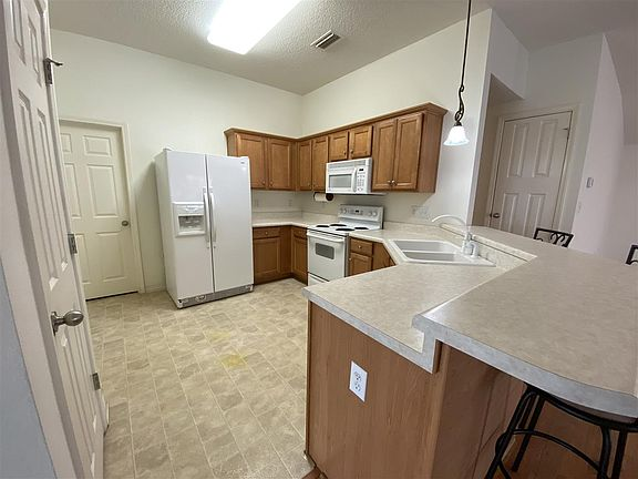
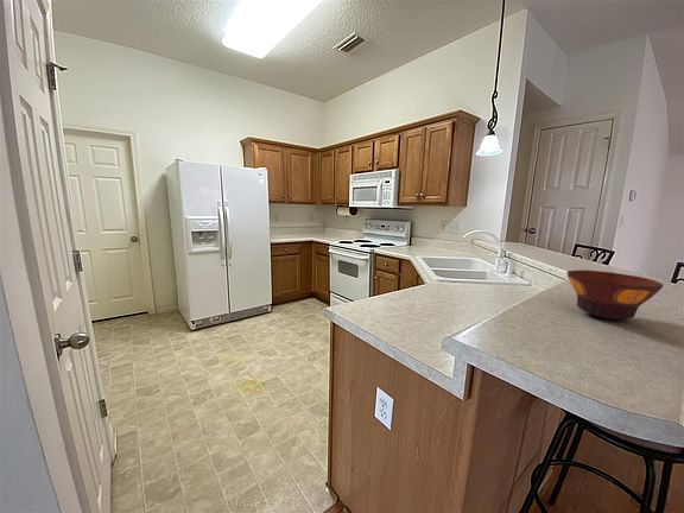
+ bowl [566,268,664,321]
